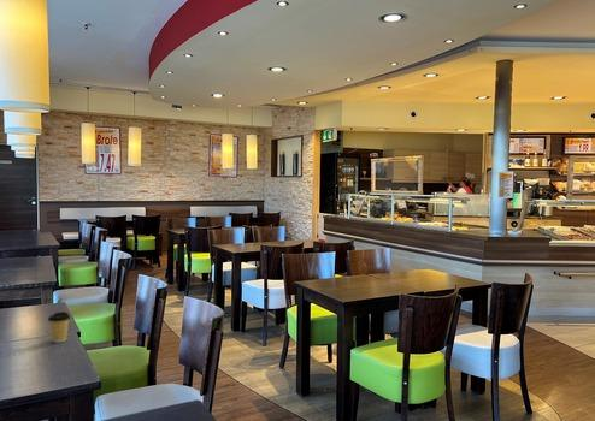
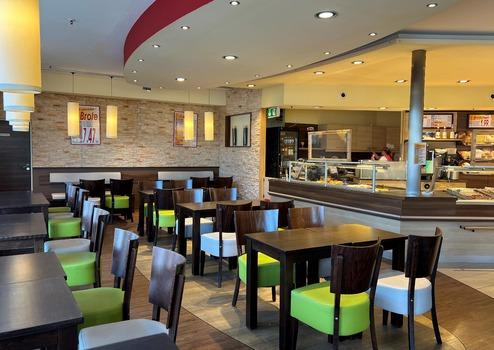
- coffee cup [47,310,71,344]
